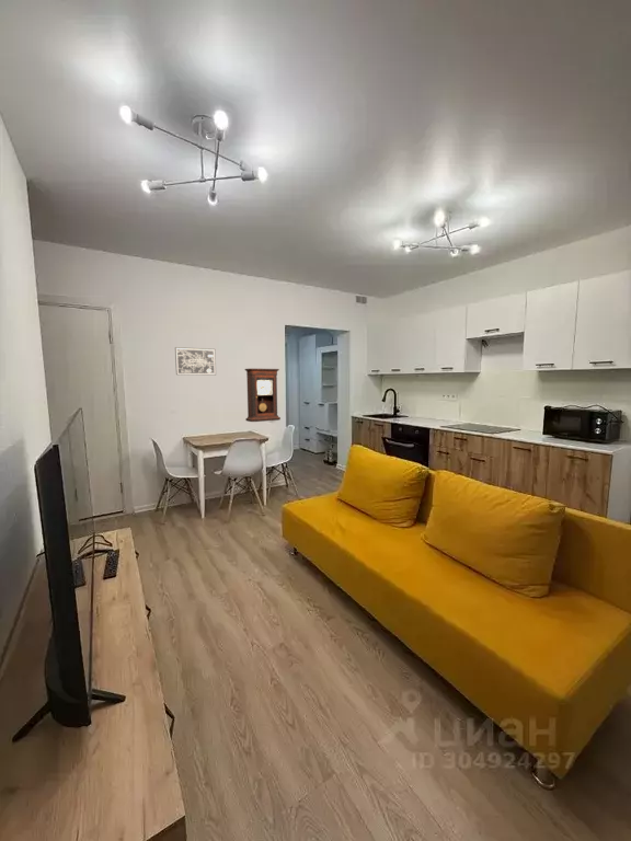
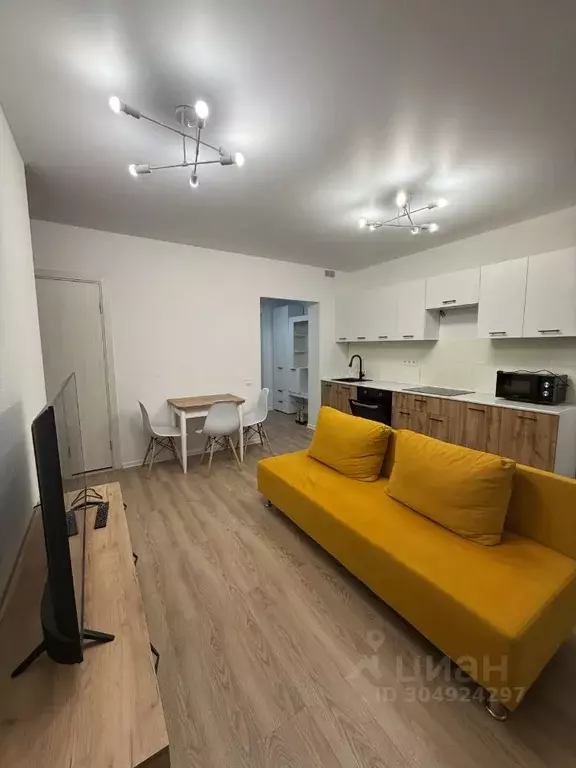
- pendulum clock [243,368,282,423]
- wall art [174,346,217,376]
